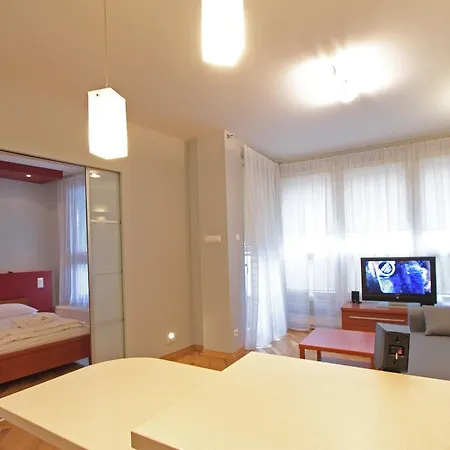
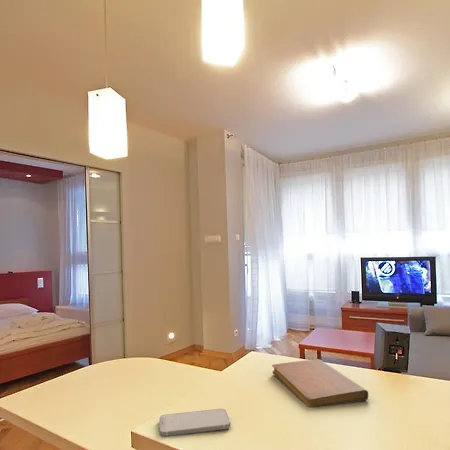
+ smartphone [159,408,231,437]
+ notebook [271,358,369,409]
